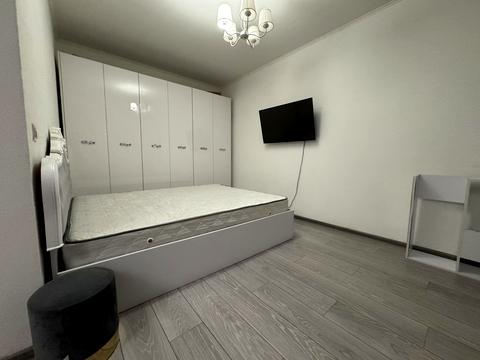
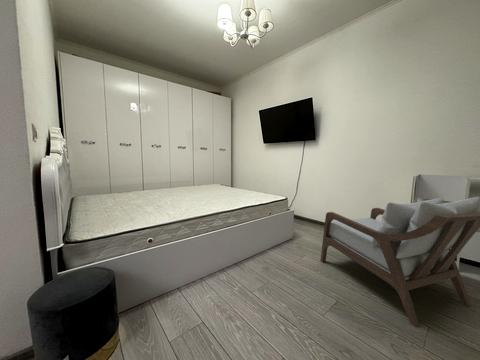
+ armchair [320,196,480,328]
